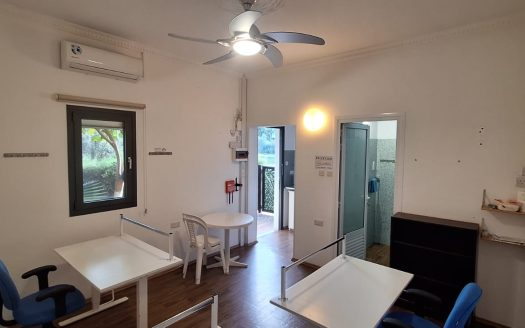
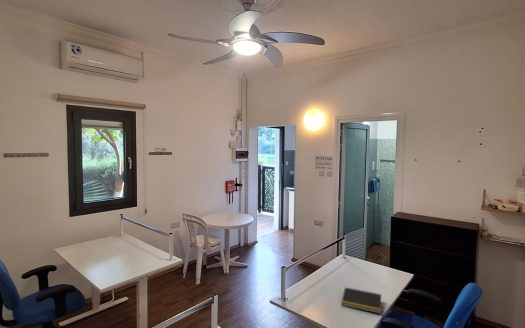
+ notepad [340,286,382,314]
